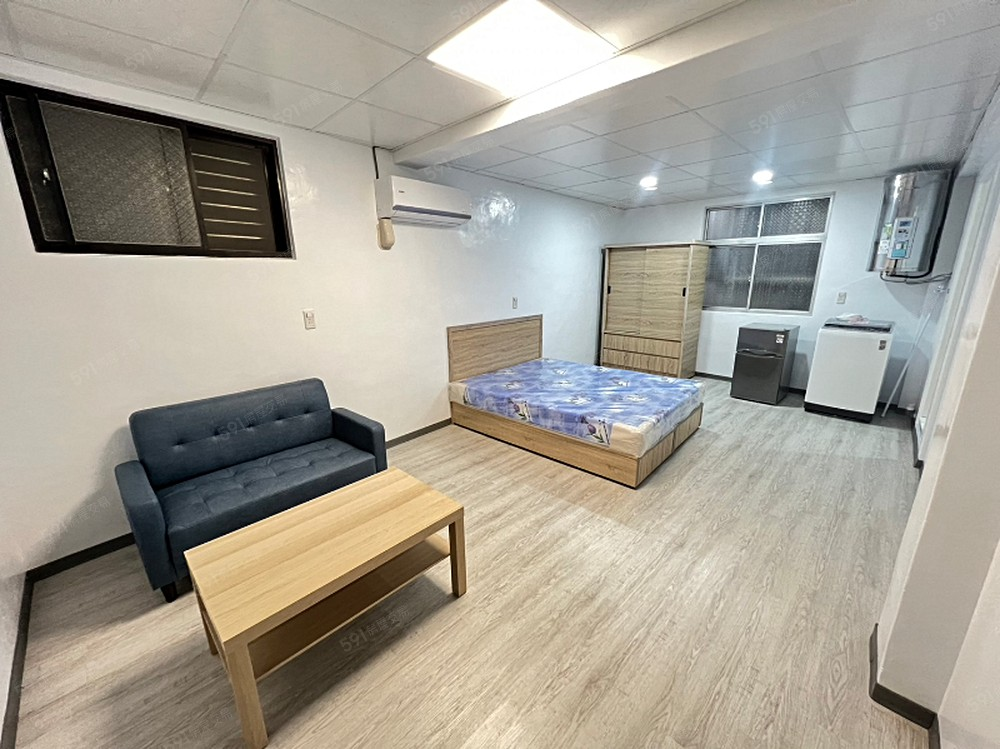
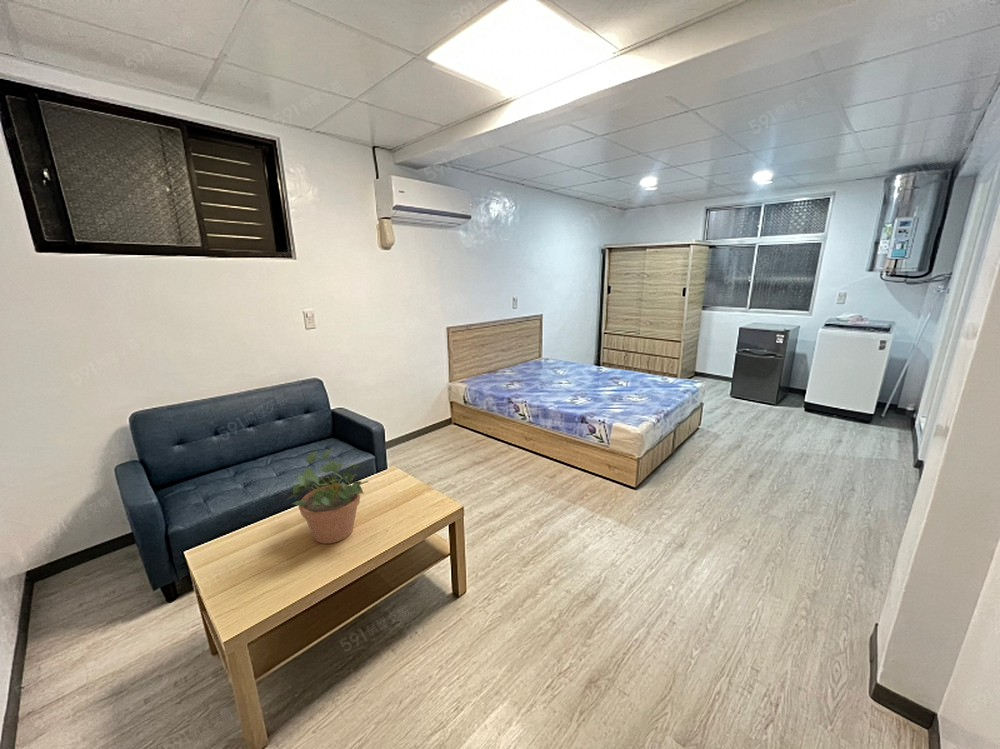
+ potted plant [284,447,370,545]
